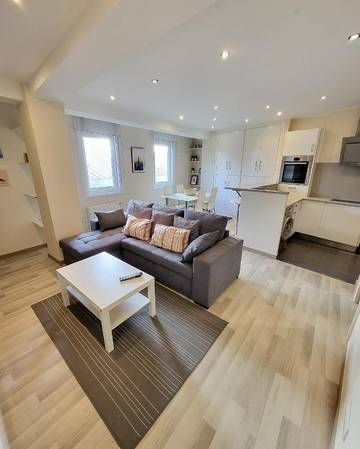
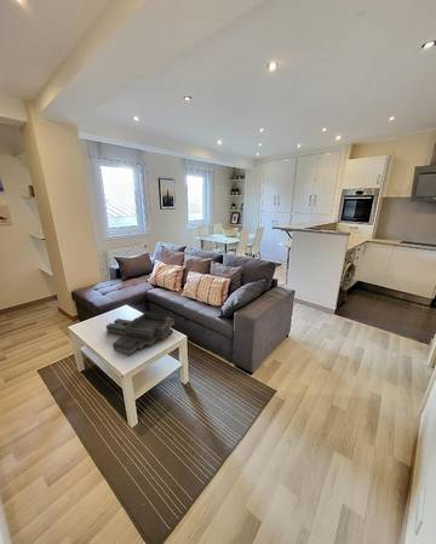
+ decorative tray [105,311,176,355]
